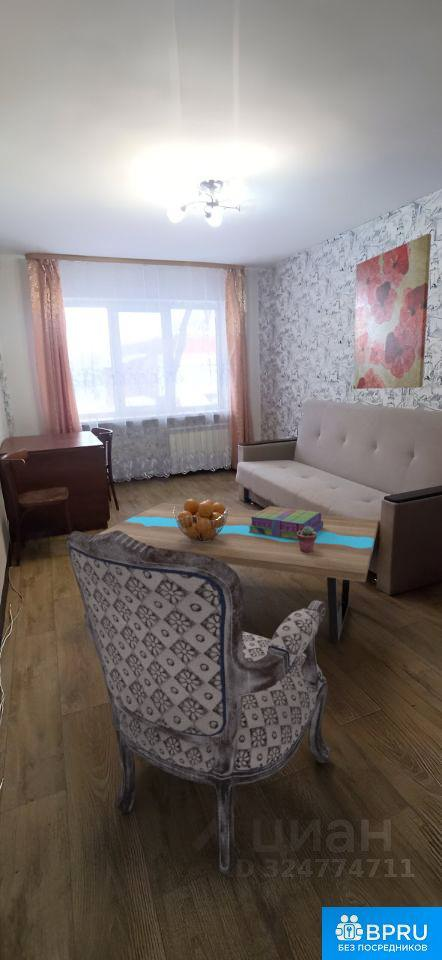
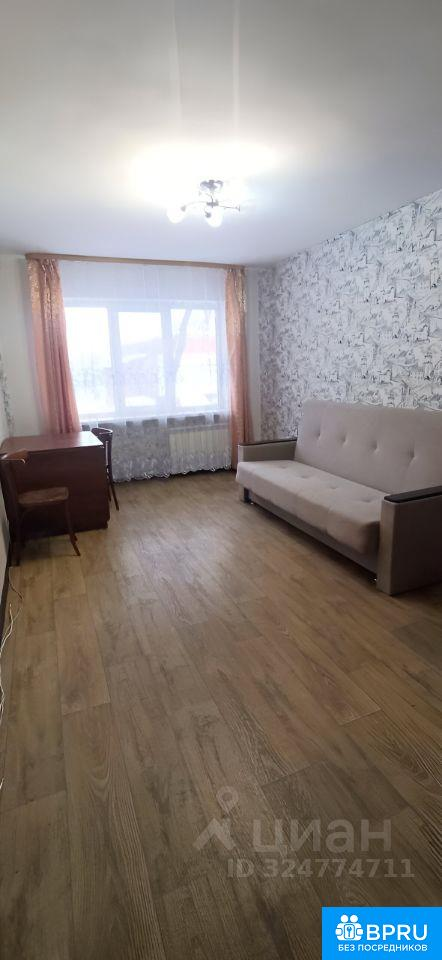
- fruit basket [173,498,228,543]
- coffee table [96,502,379,643]
- armchair [65,530,333,876]
- wall art [352,233,432,390]
- stack of books [248,505,323,540]
- potted succulent [297,526,317,553]
